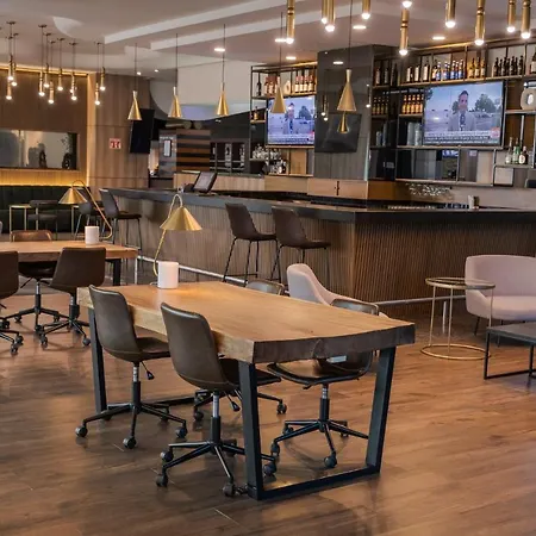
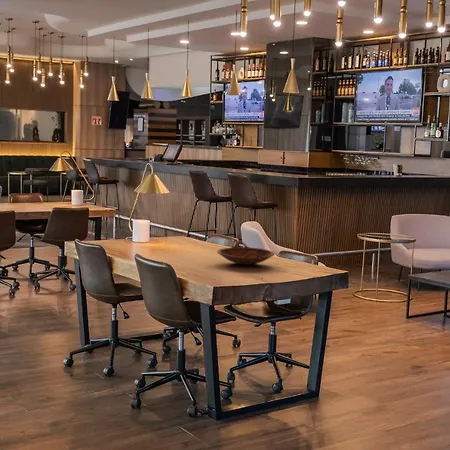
+ bowl [216,241,276,266]
